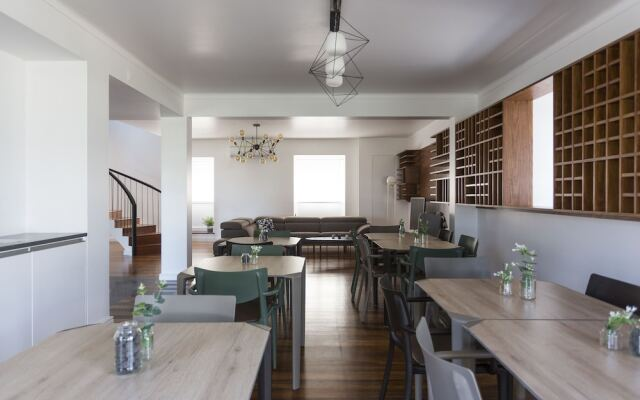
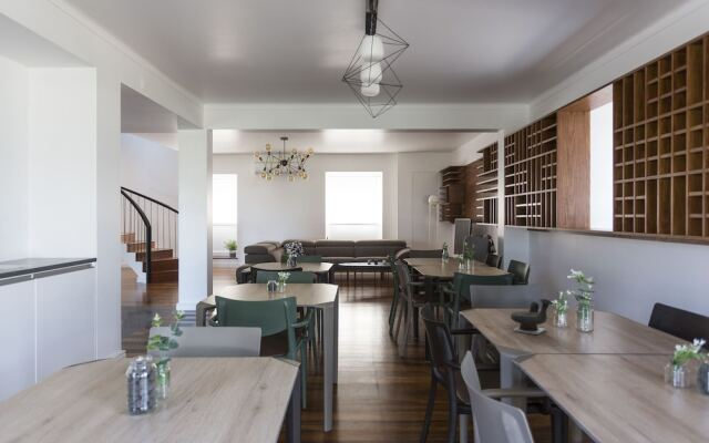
+ teapot [510,298,555,336]
